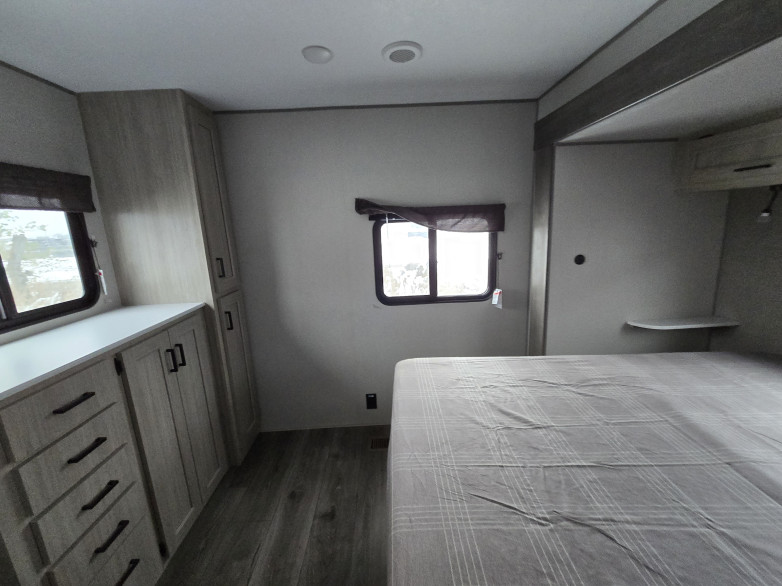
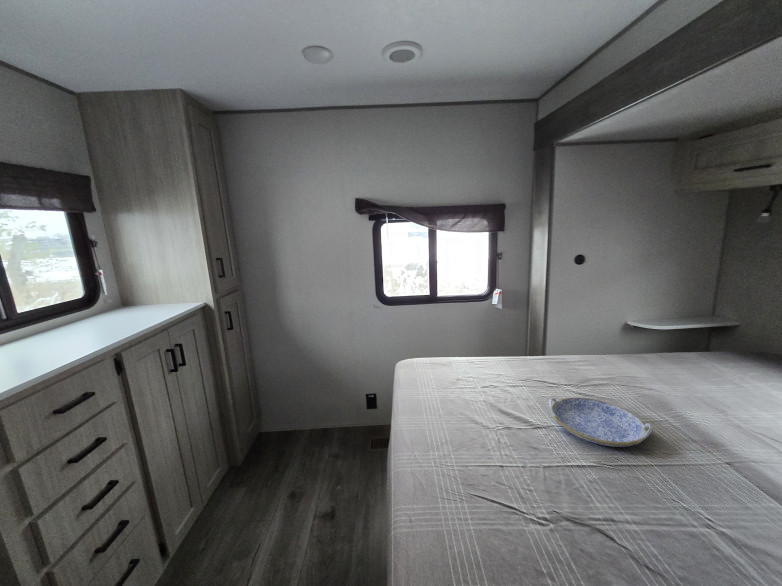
+ serving tray [548,397,654,448]
